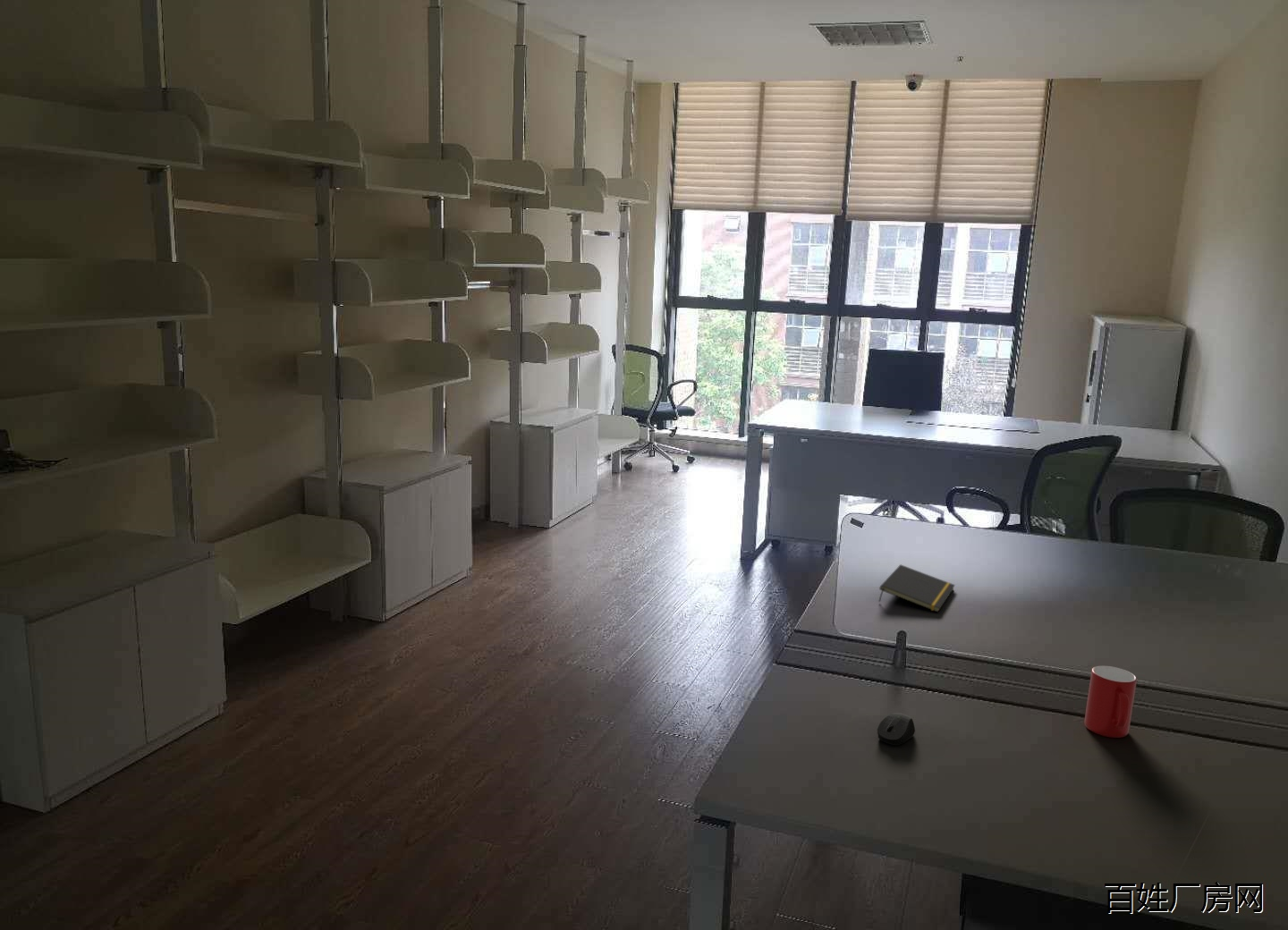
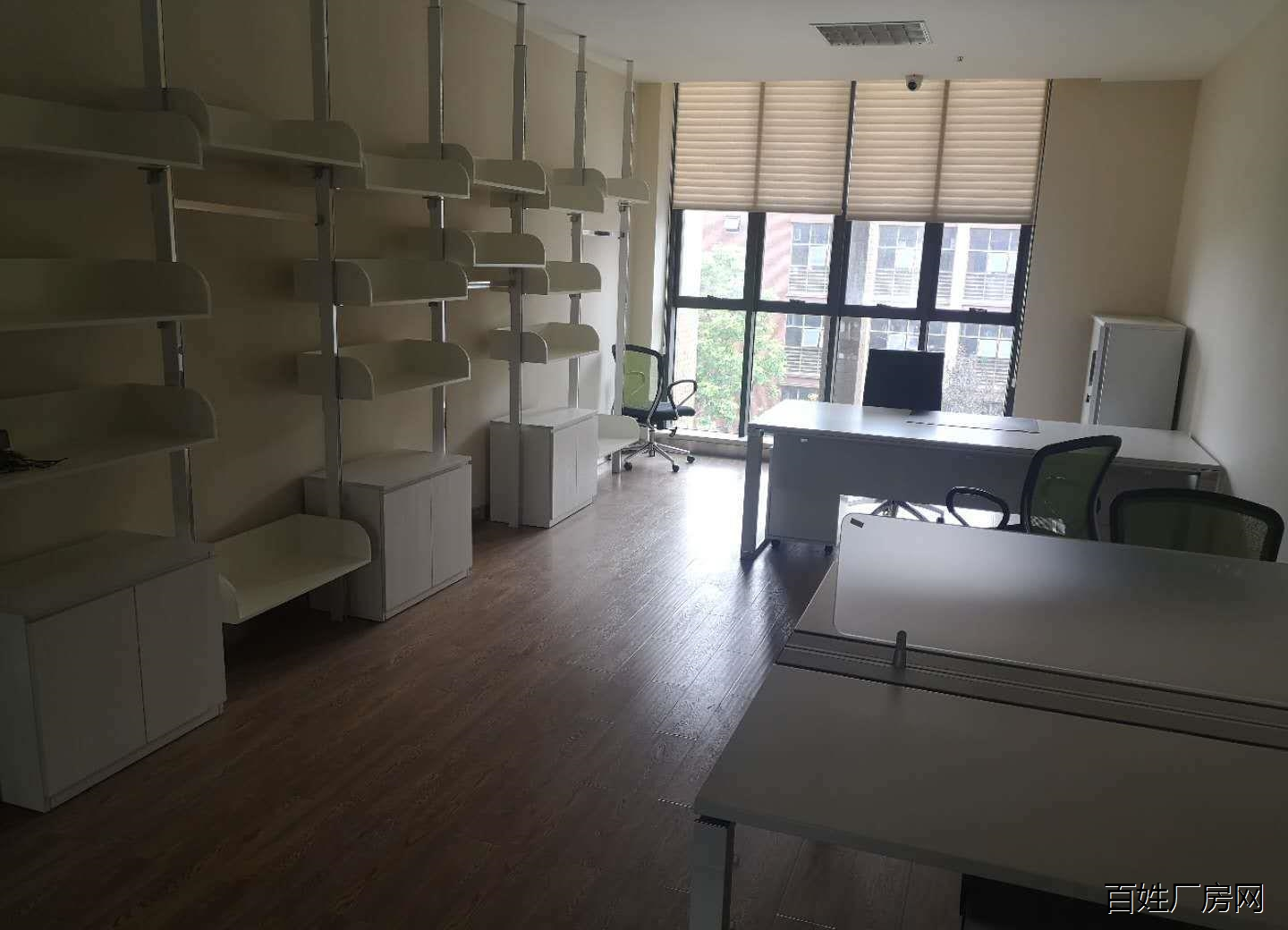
- notepad [877,563,956,613]
- computer mouse [877,712,916,746]
- cup [1084,665,1138,739]
